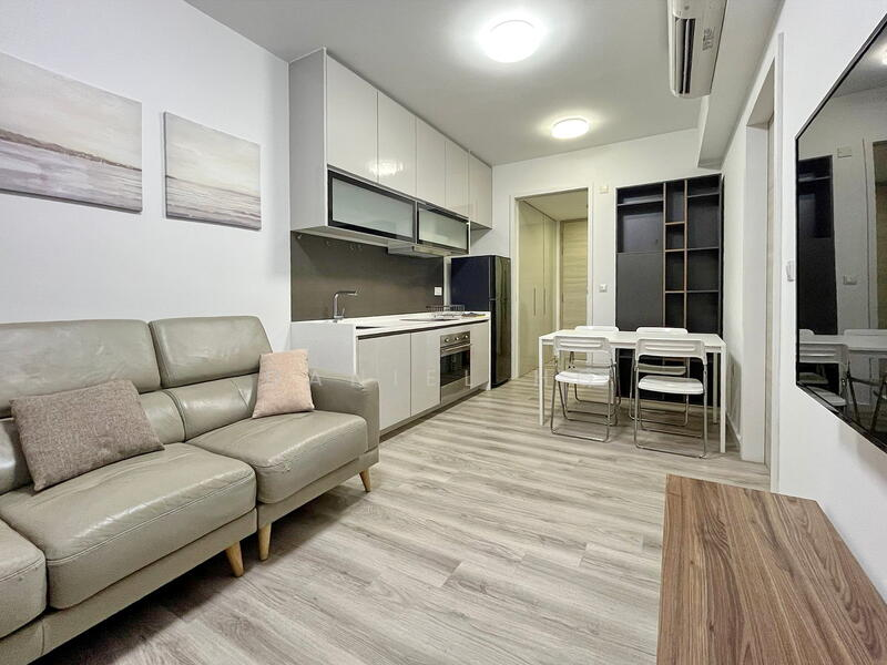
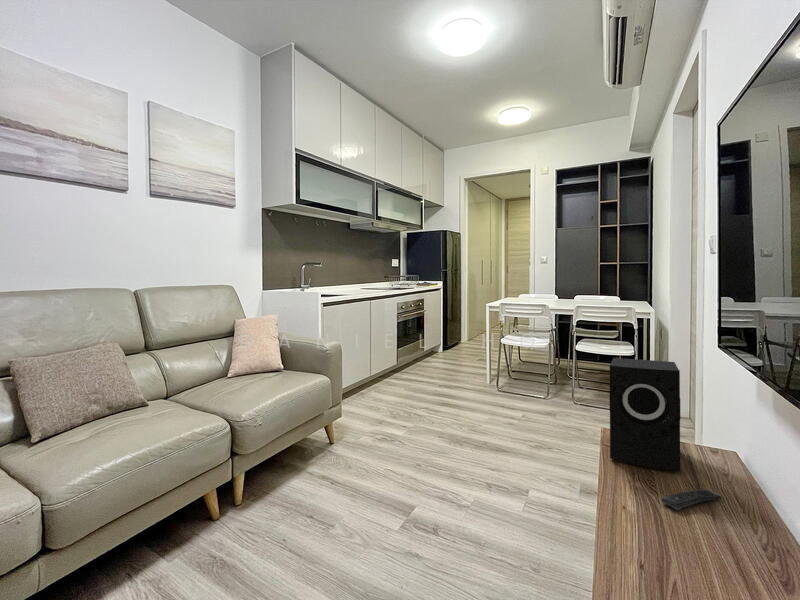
+ remote control [661,489,722,511]
+ speaker [608,357,681,472]
